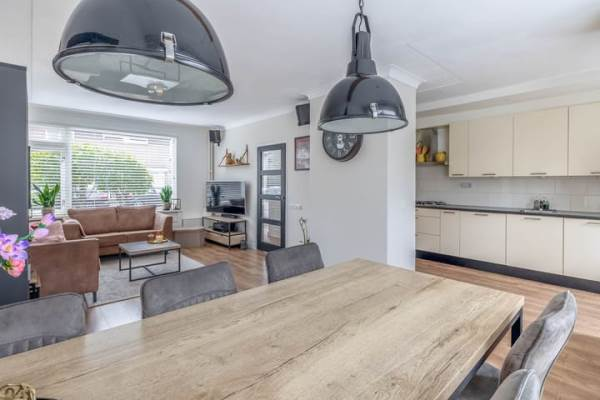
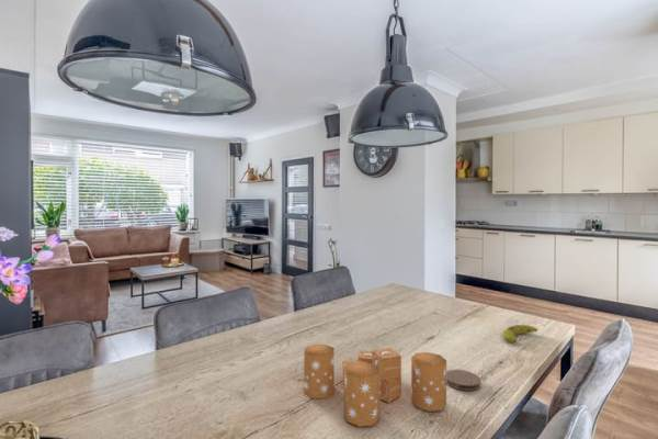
+ fruit [501,324,538,347]
+ candle [303,344,447,428]
+ coaster [446,369,483,392]
